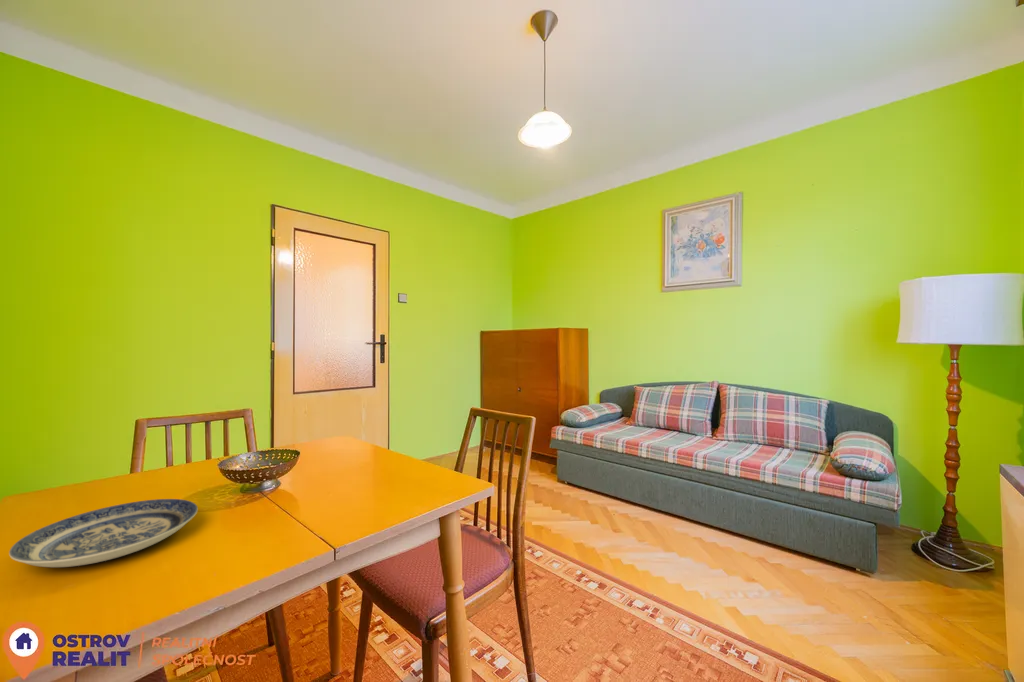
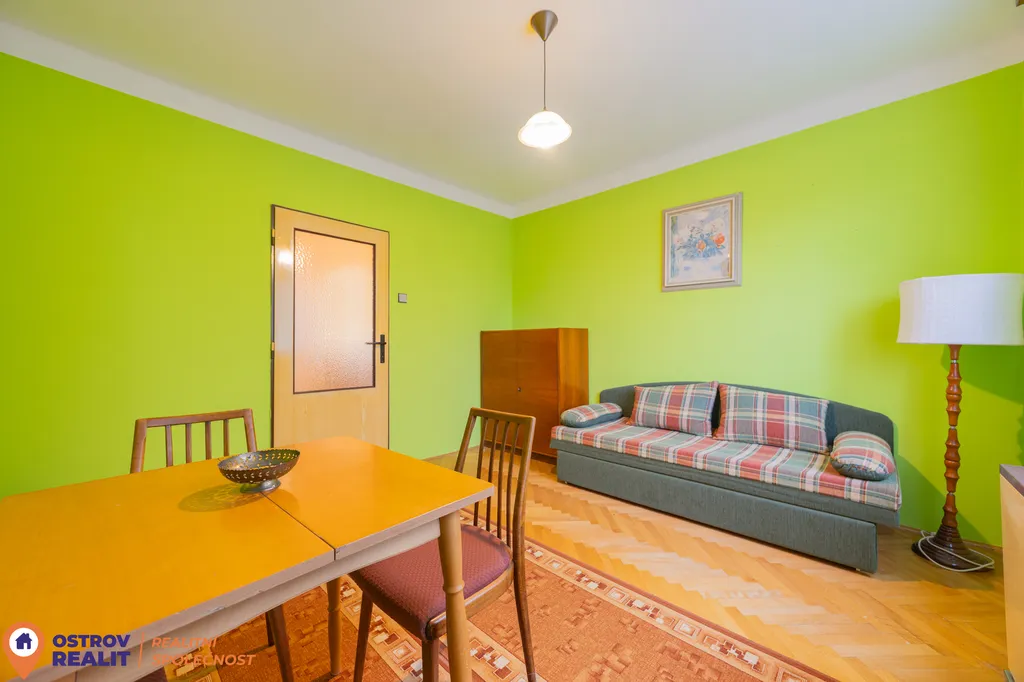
- plate [8,498,199,568]
